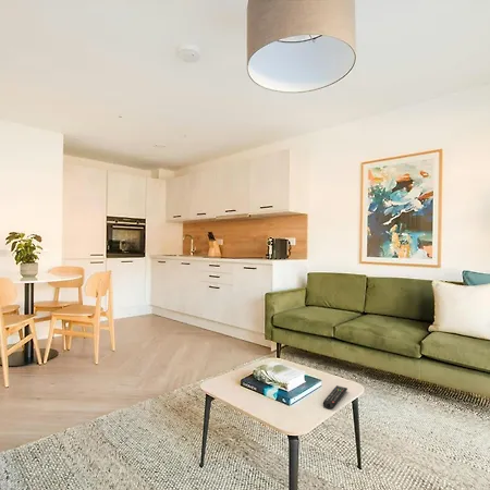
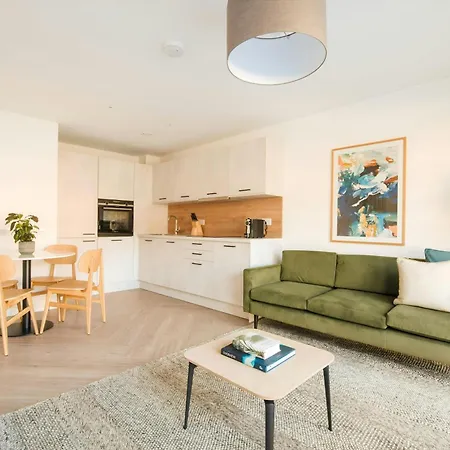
- remote control [322,384,348,411]
